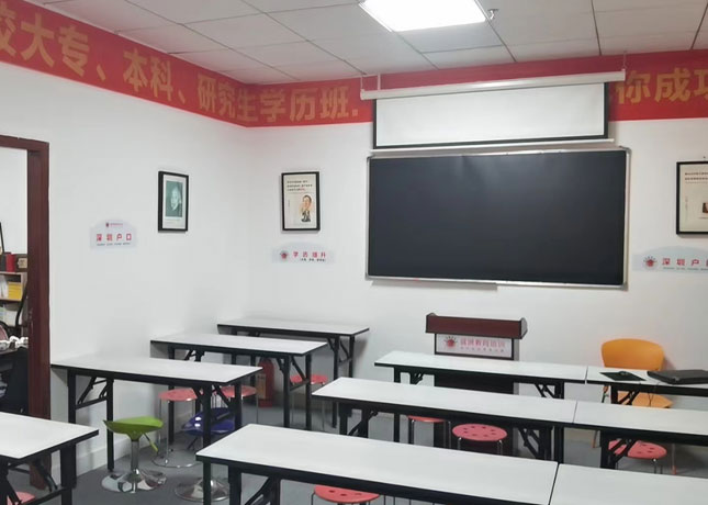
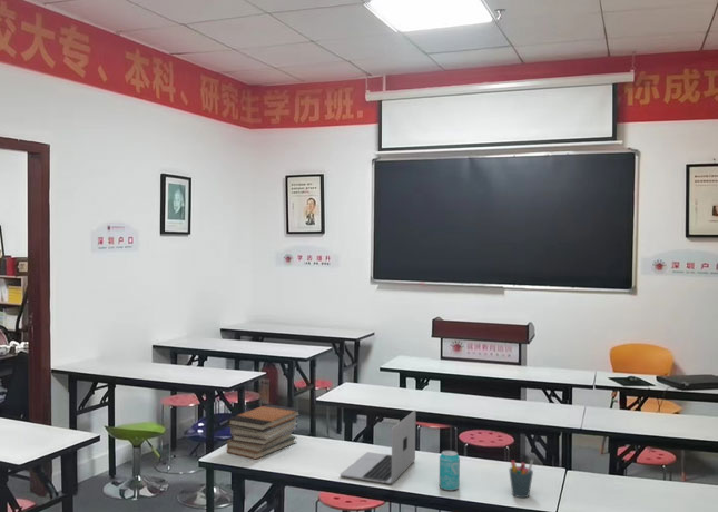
+ laptop [340,410,416,484]
+ pen holder [508,459,534,499]
+ beverage can [439,450,461,492]
+ book stack [226,403,302,461]
